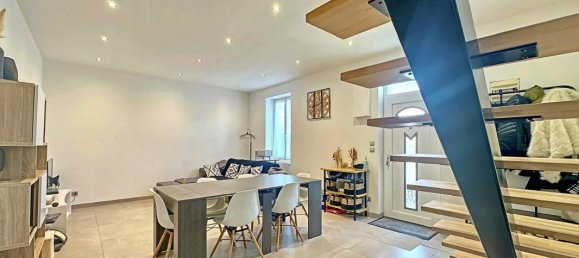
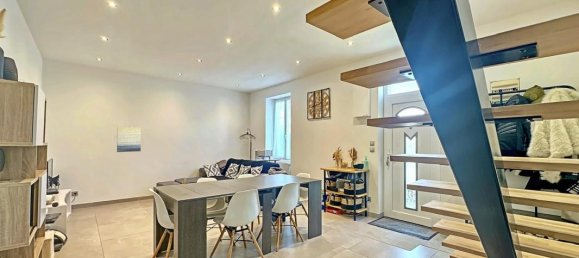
+ wall art [116,126,142,153]
